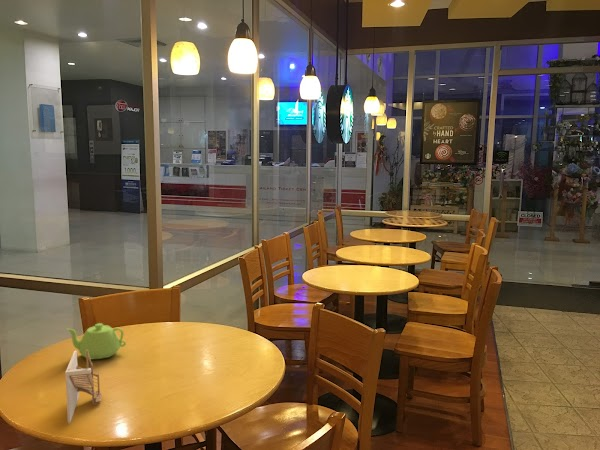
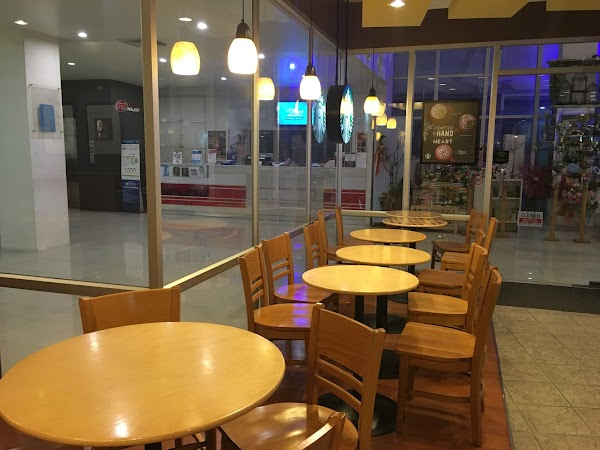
- teapot [65,322,127,360]
- napkin holder [64,349,103,424]
